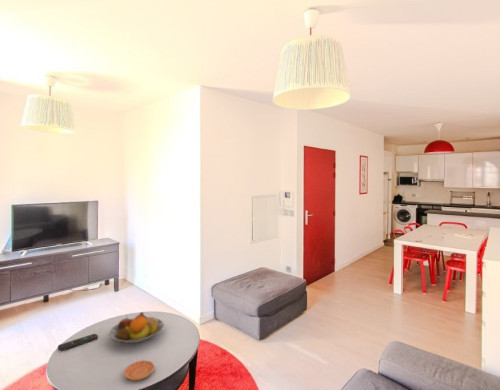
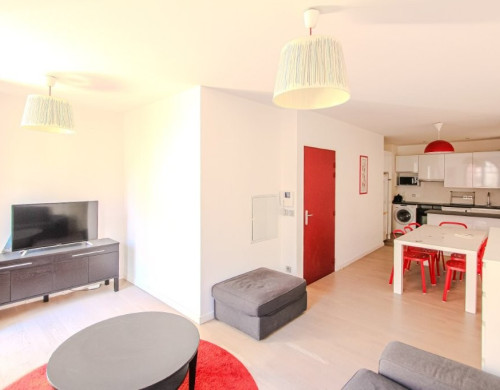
- saucer [123,359,155,382]
- remote control [57,333,99,352]
- fruit bowl [108,311,165,344]
